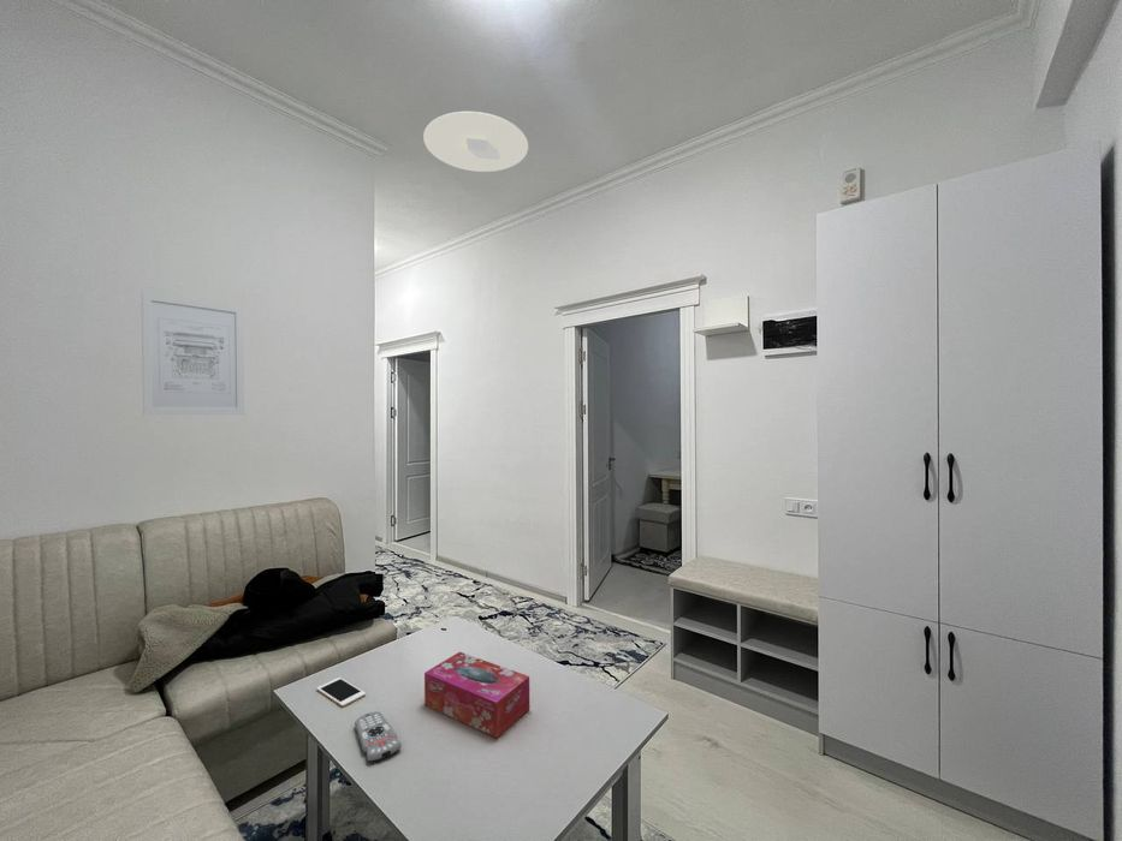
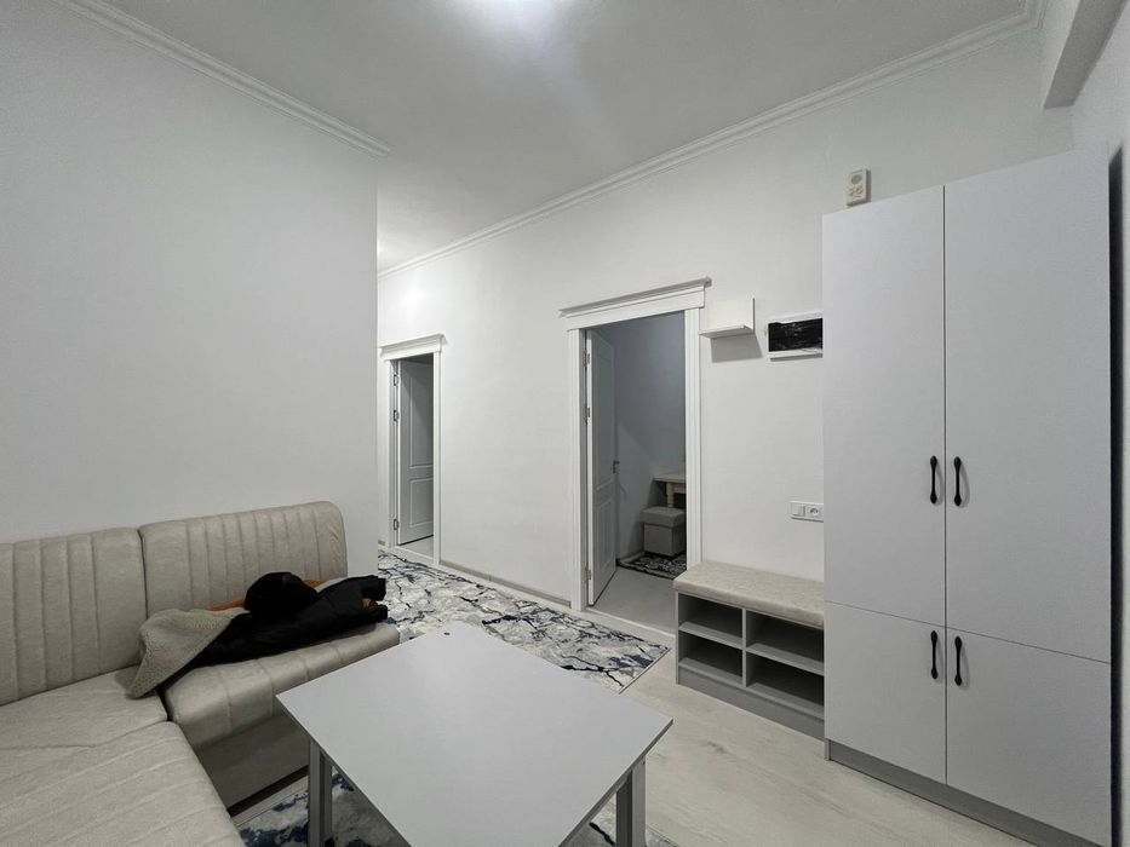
- ceiling light [422,111,529,173]
- remote control [354,711,403,763]
- wall art [141,291,245,416]
- cell phone [316,676,367,708]
- tissue box [423,651,530,739]
